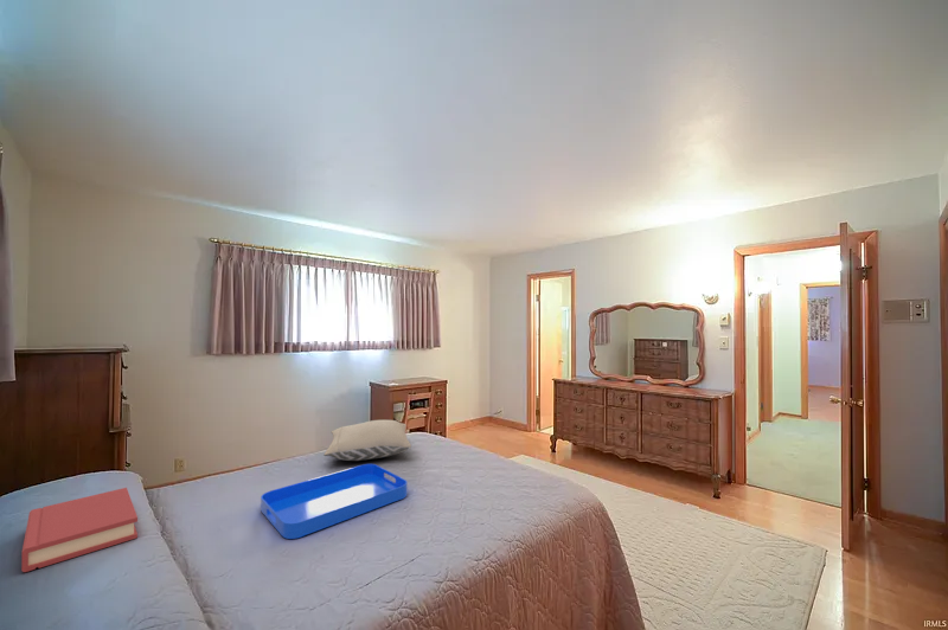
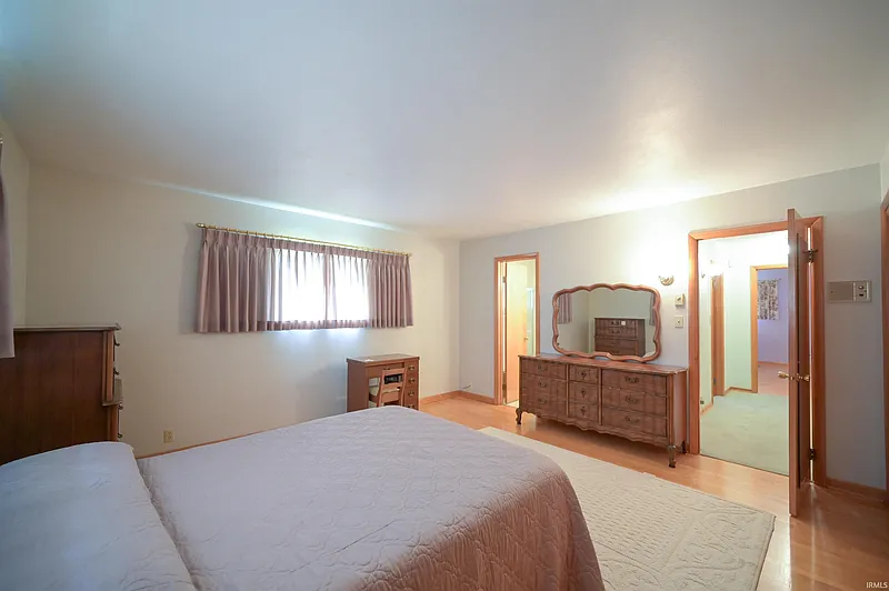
- serving tray [260,463,409,540]
- hardback book [20,487,139,573]
- pillow [322,419,412,462]
